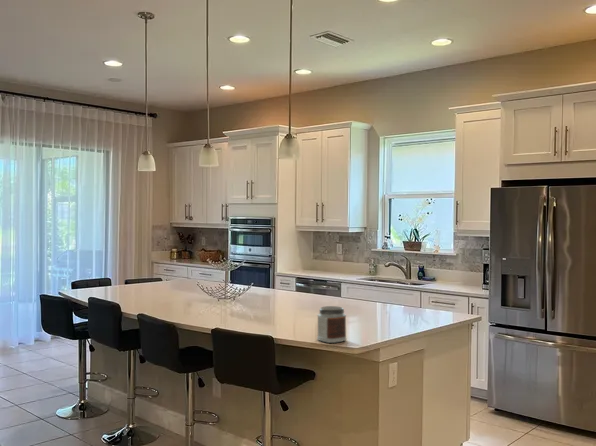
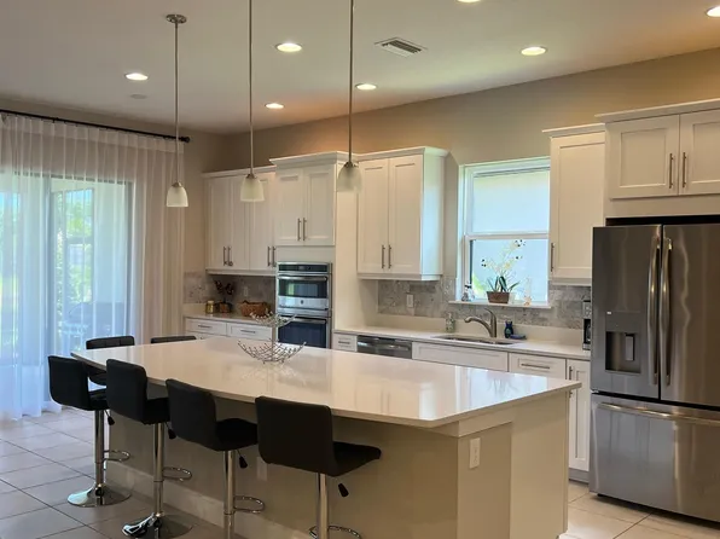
- jar [316,305,347,344]
